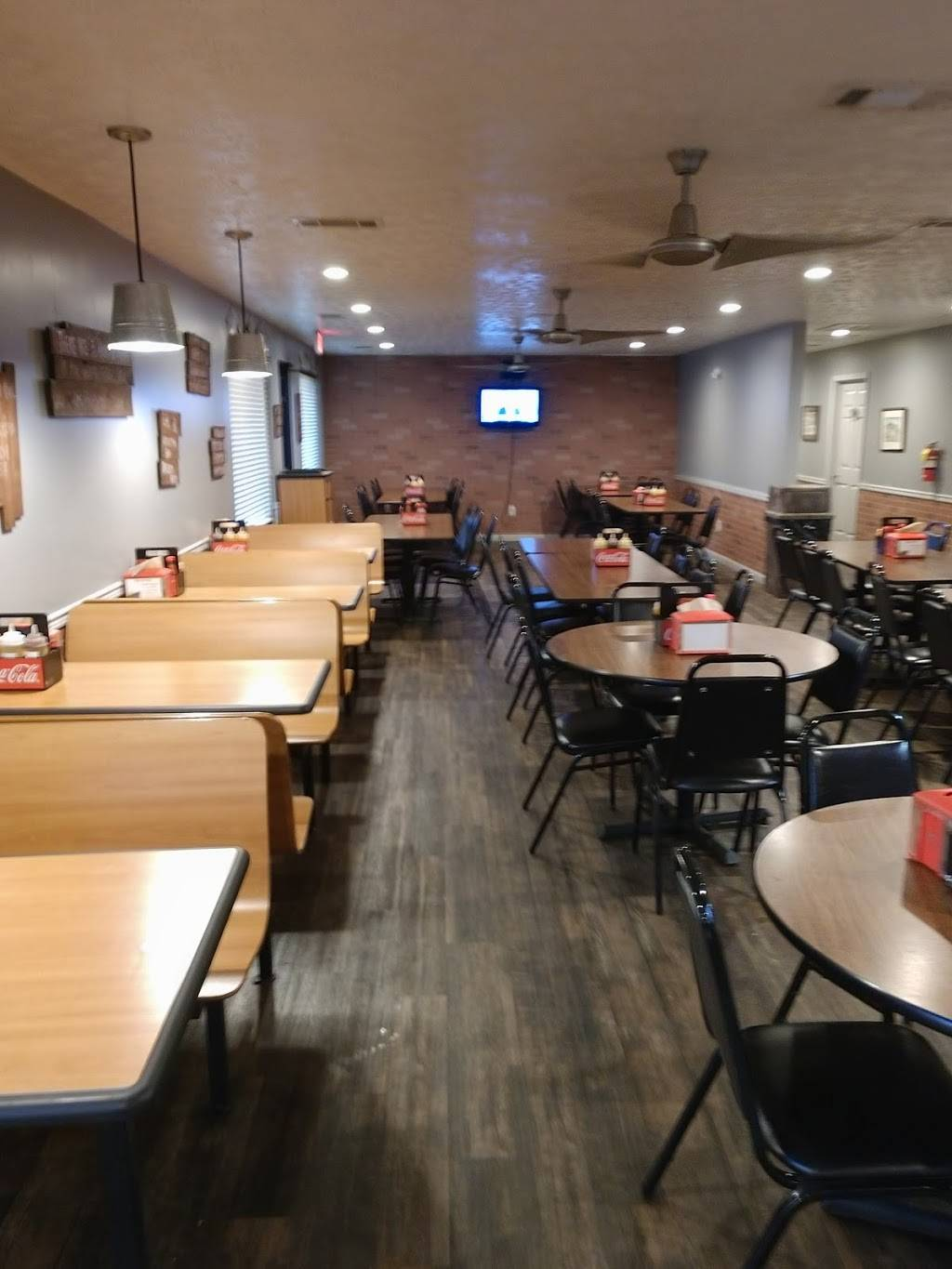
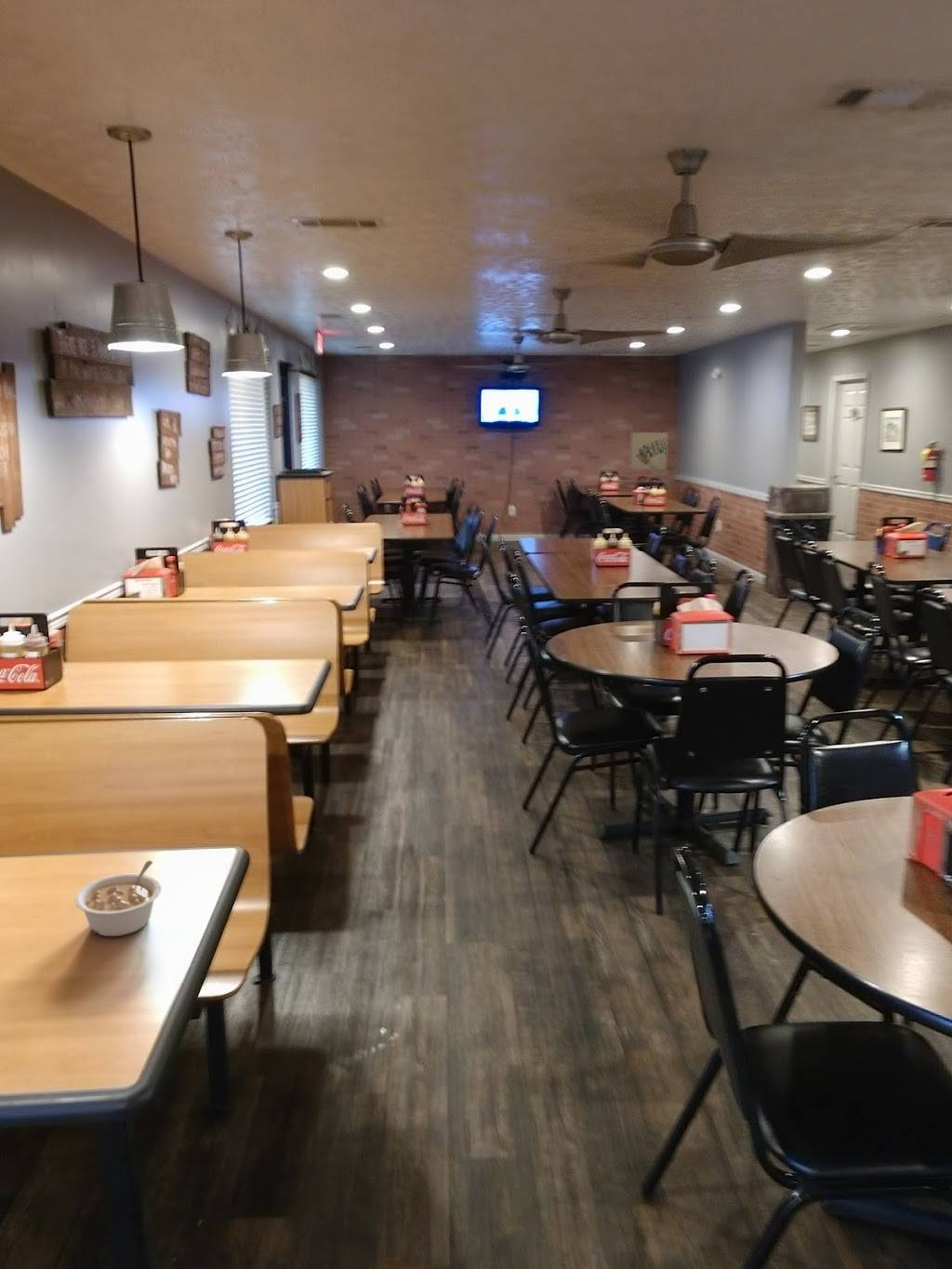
+ wall art [628,431,669,470]
+ legume [73,860,162,937]
